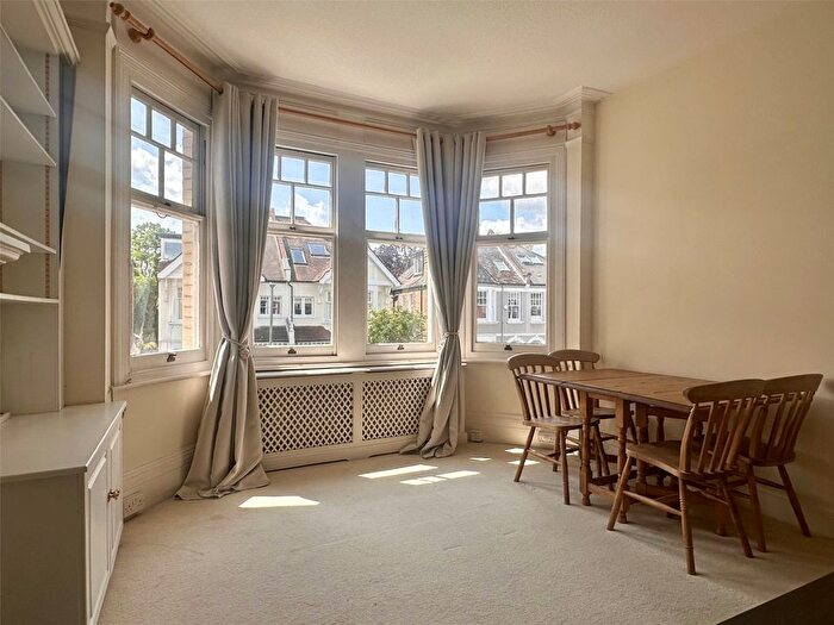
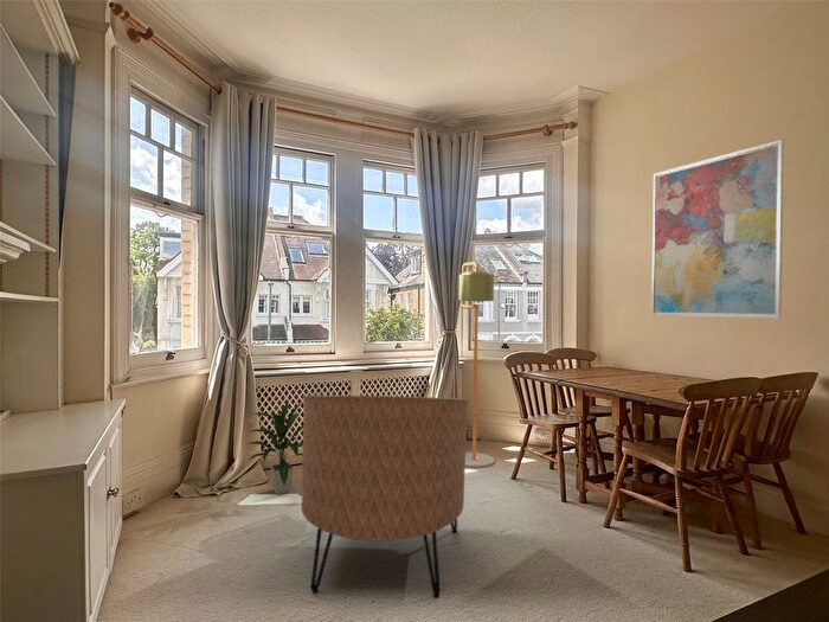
+ wall art [650,139,785,320]
+ armchair [300,393,470,599]
+ floor lamp [458,261,495,469]
+ indoor plant [245,399,303,495]
